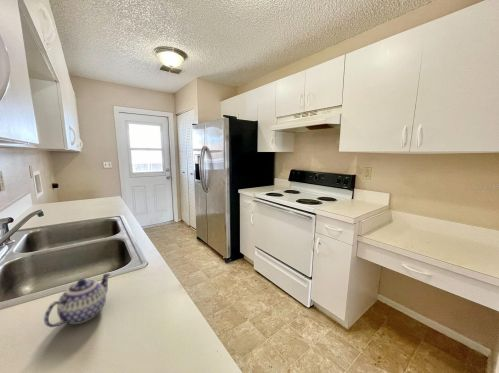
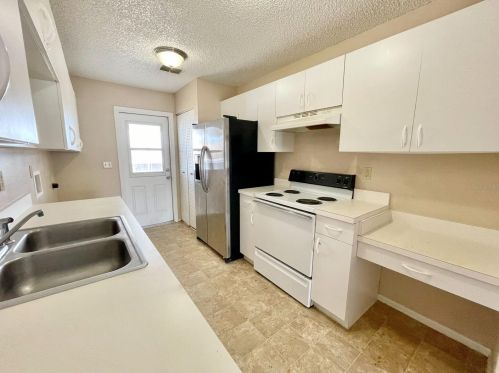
- teapot [43,272,112,328]
